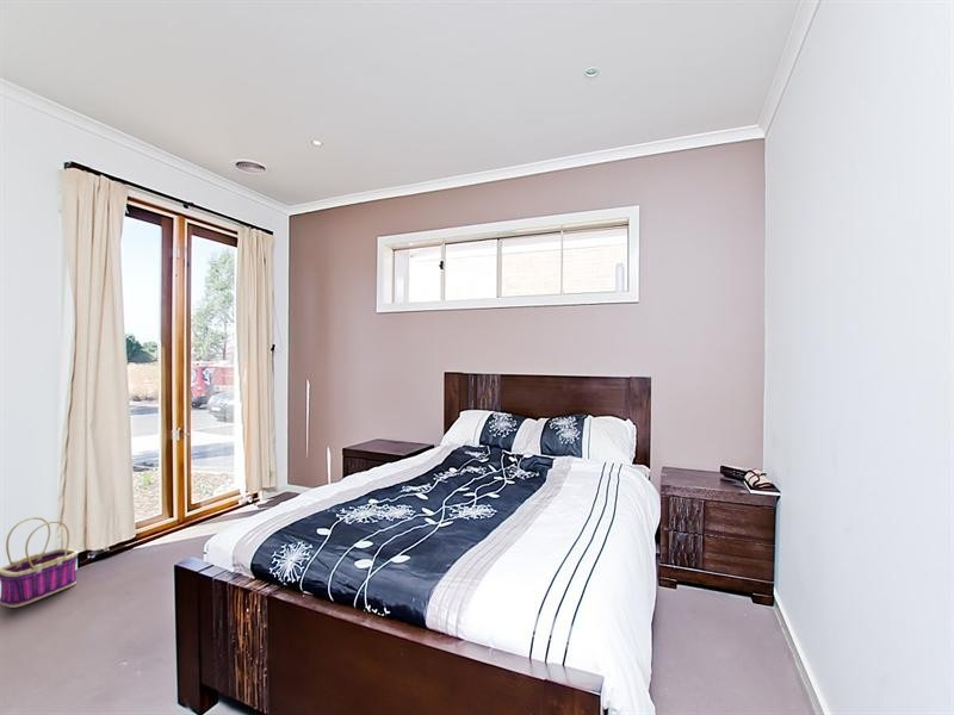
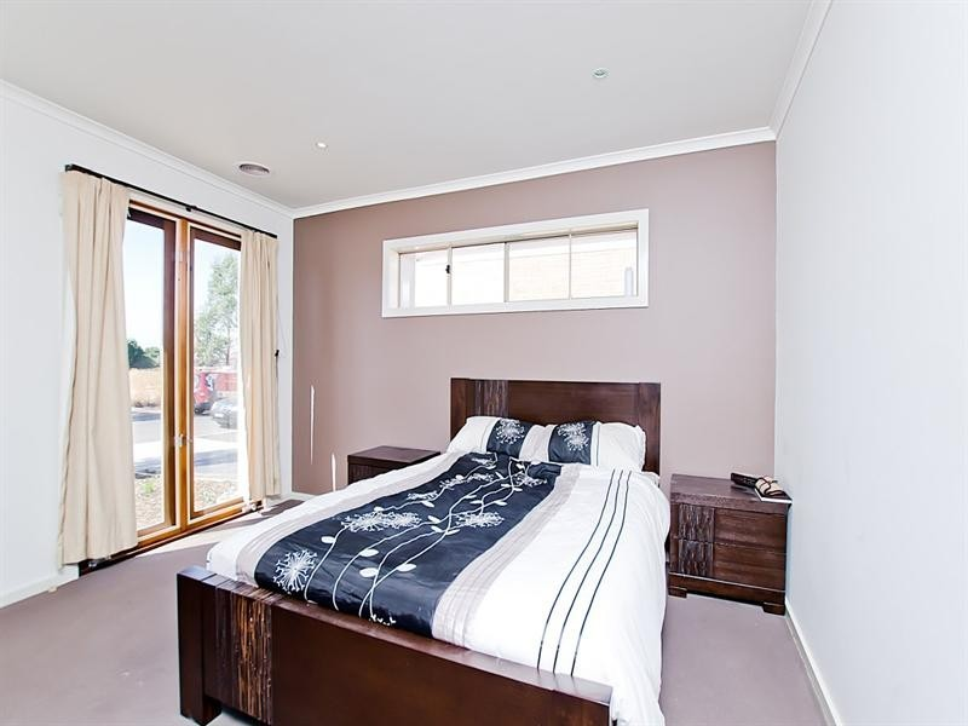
- basket [0,516,80,609]
